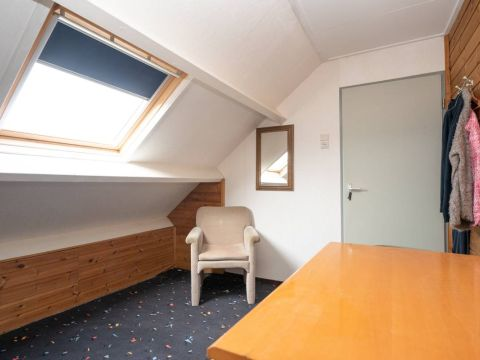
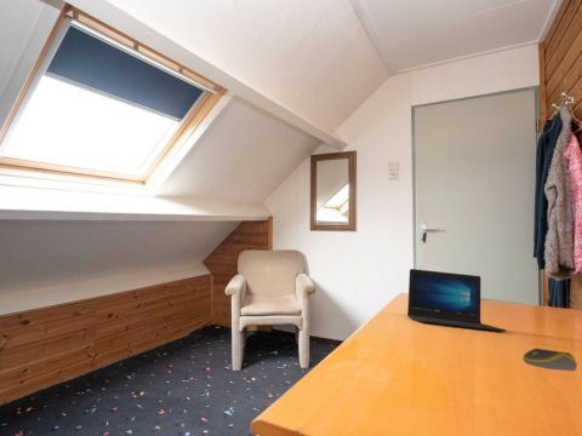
+ laptop [406,268,508,333]
+ computer mouse [521,348,578,372]
